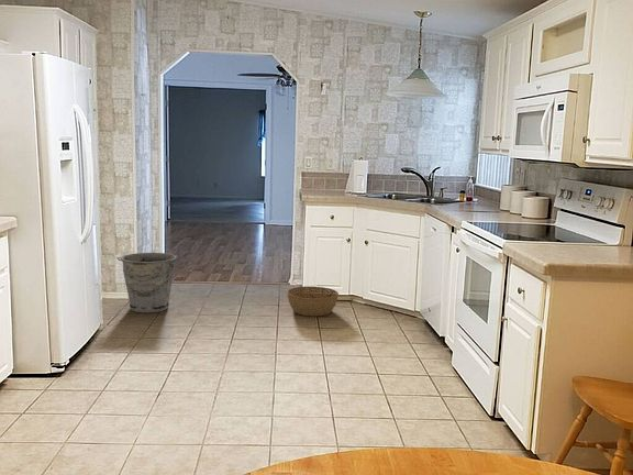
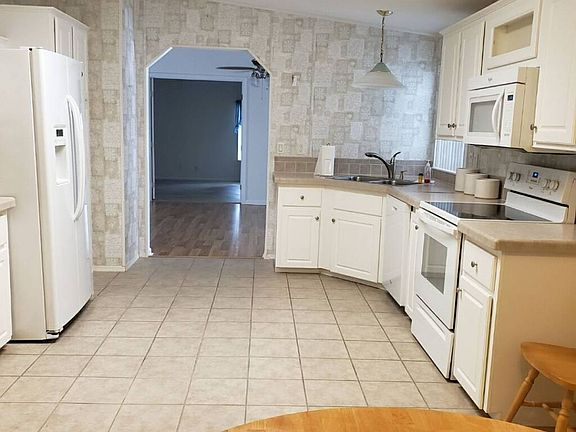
- basket [286,285,340,317]
- bucket [115,252,178,313]
